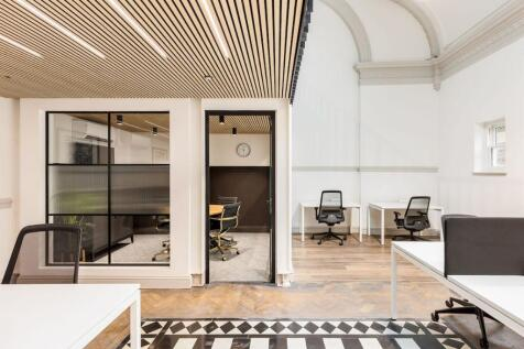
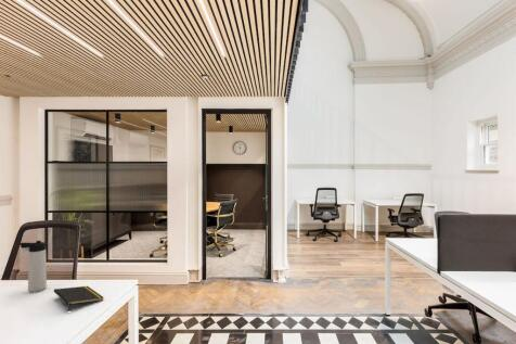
+ notepad [53,285,104,310]
+ thermos bottle [18,240,48,293]
